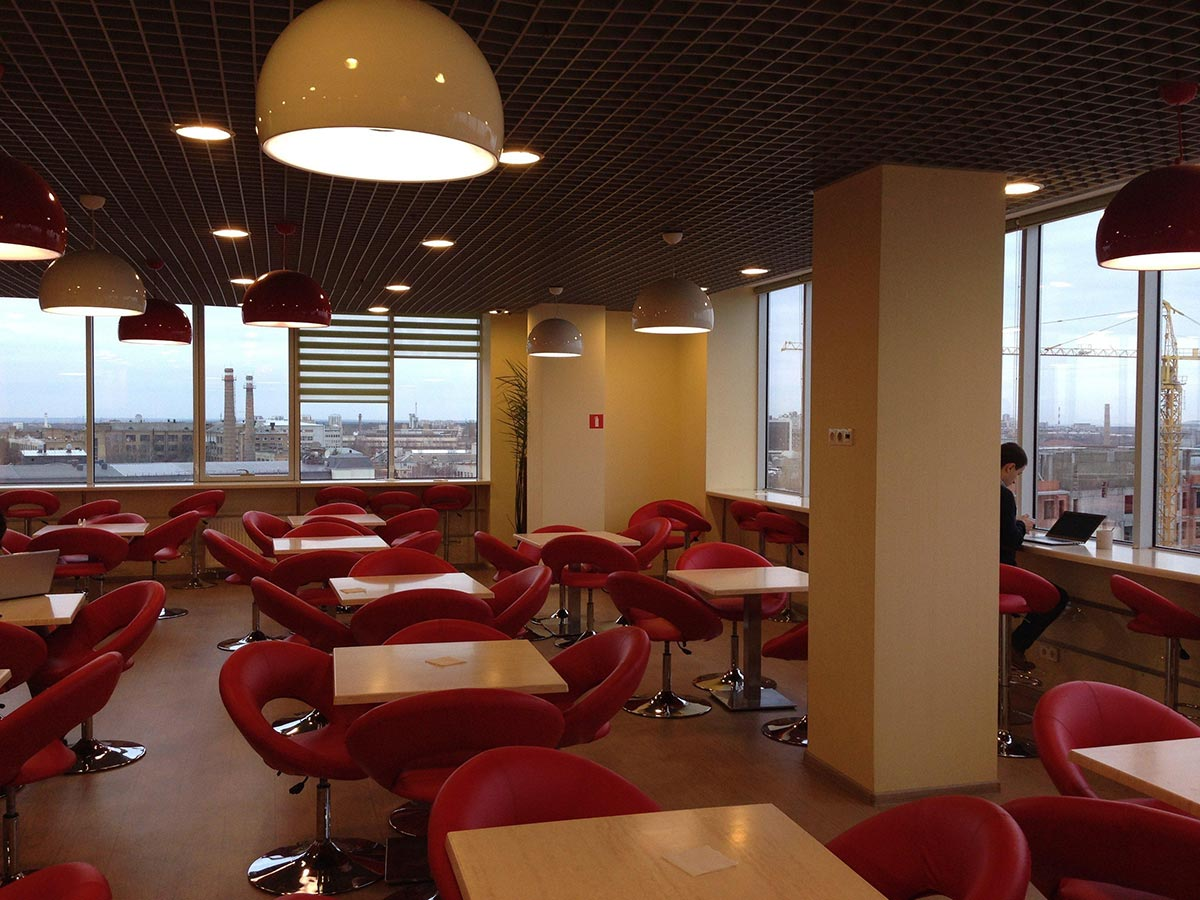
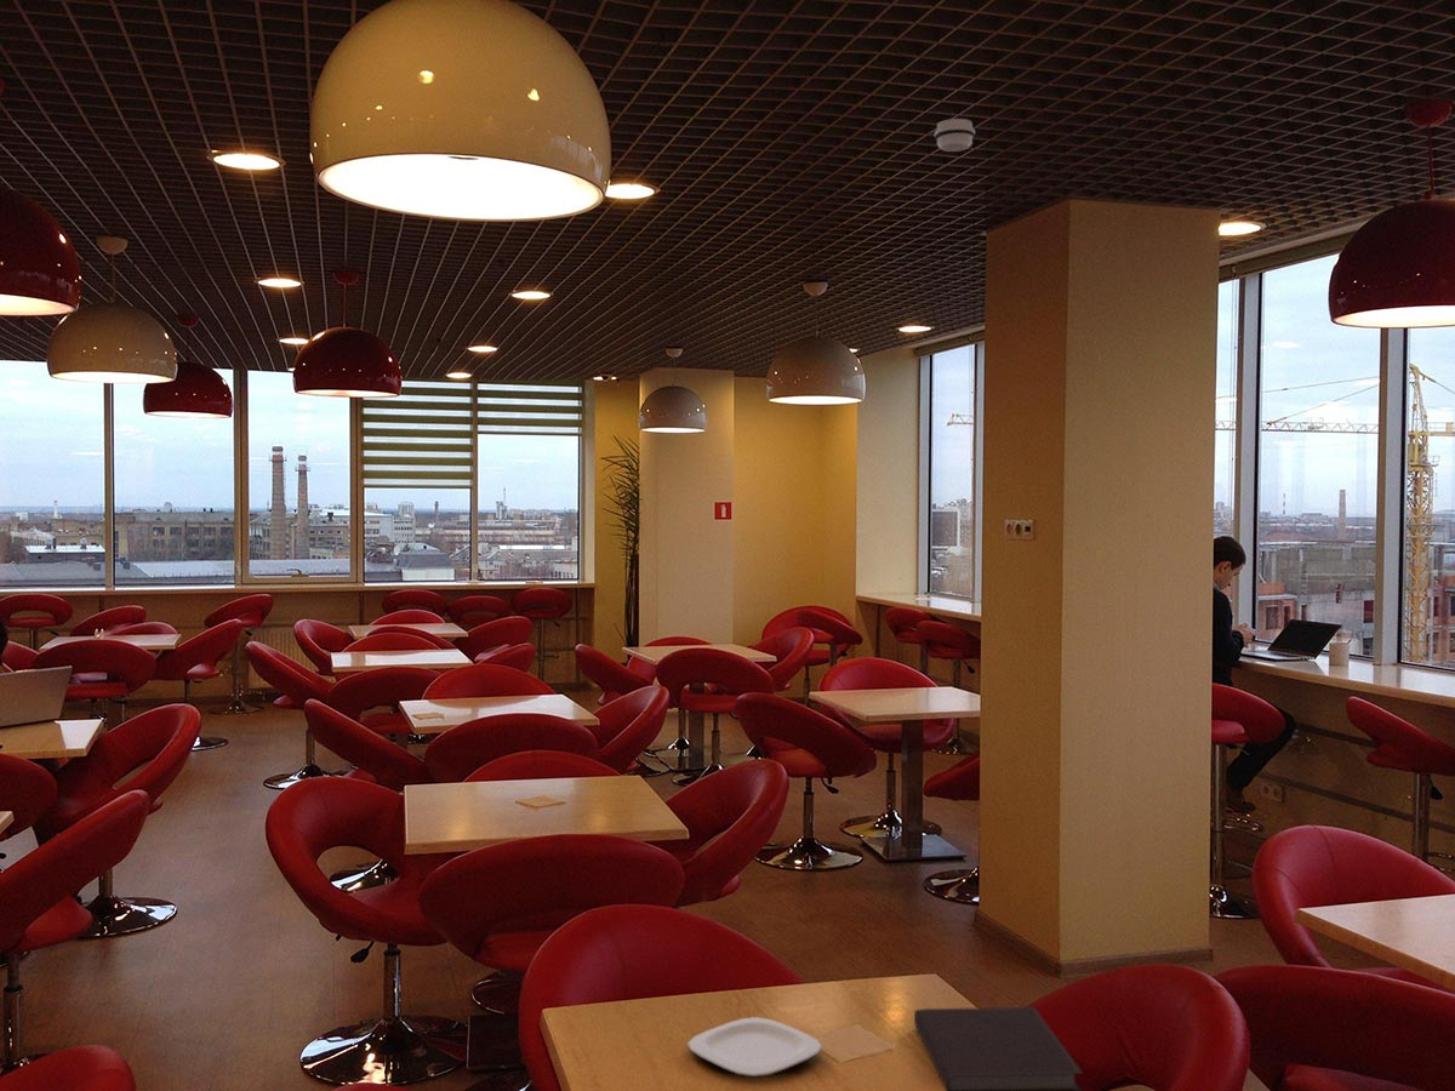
+ notebook [913,1006,1084,1091]
+ smoke detector [934,118,976,153]
+ plate [686,1016,823,1079]
